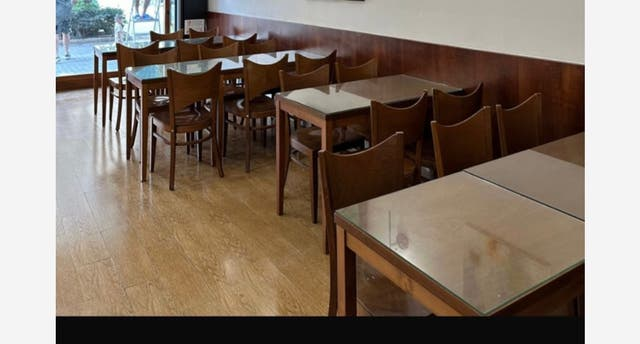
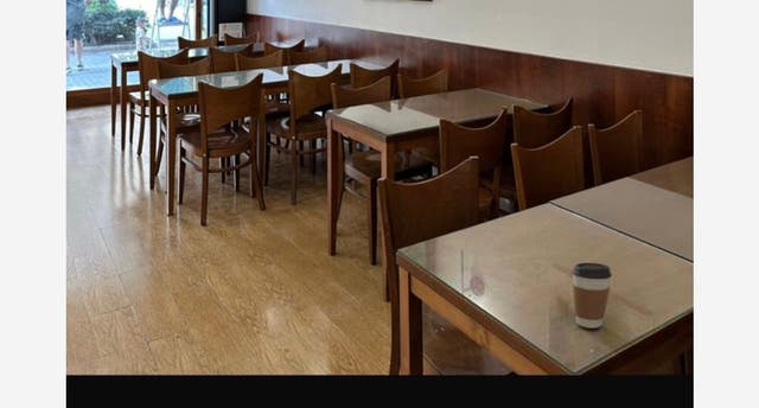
+ coffee cup [570,262,613,330]
